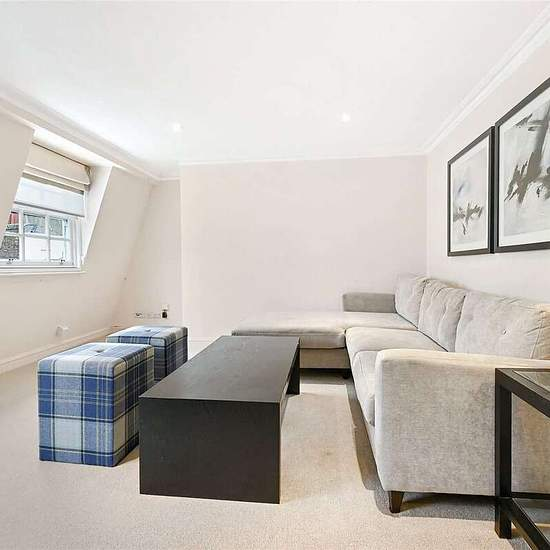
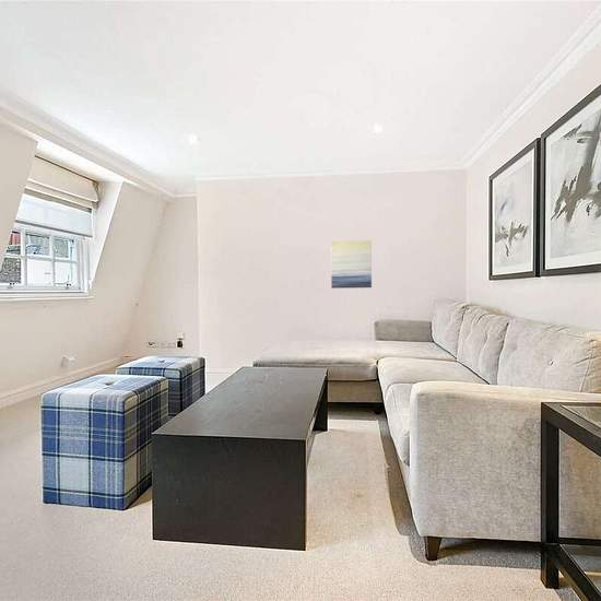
+ wall art [330,239,373,290]
